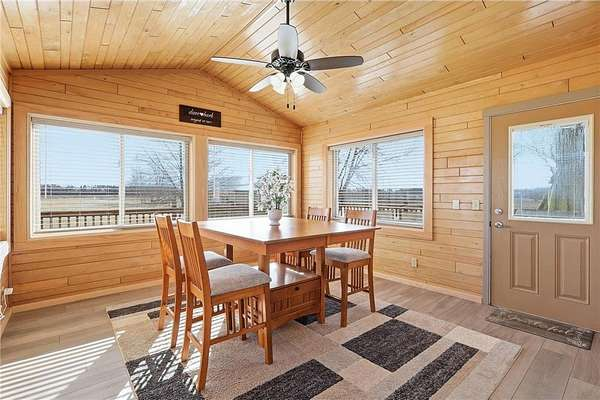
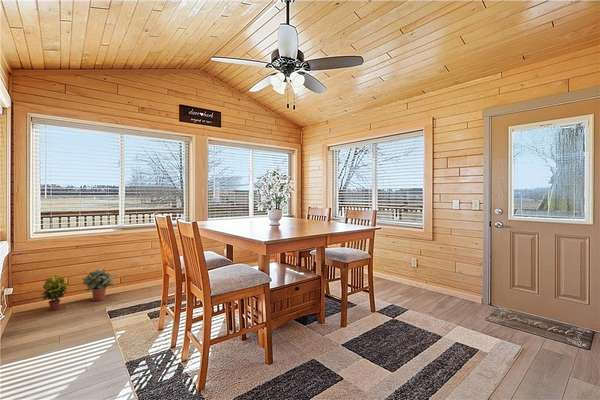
+ potted plant [81,268,118,302]
+ potted plant [40,274,68,311]
